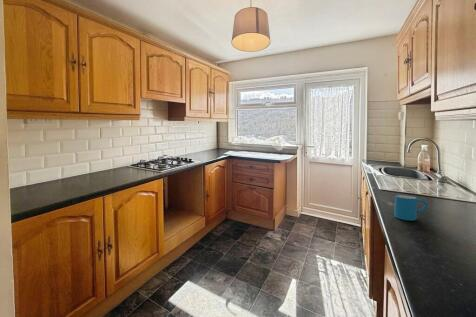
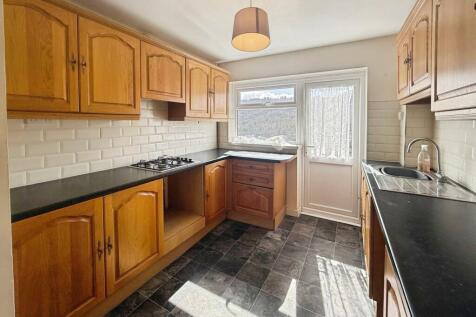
- mug [394,194,429,222]
